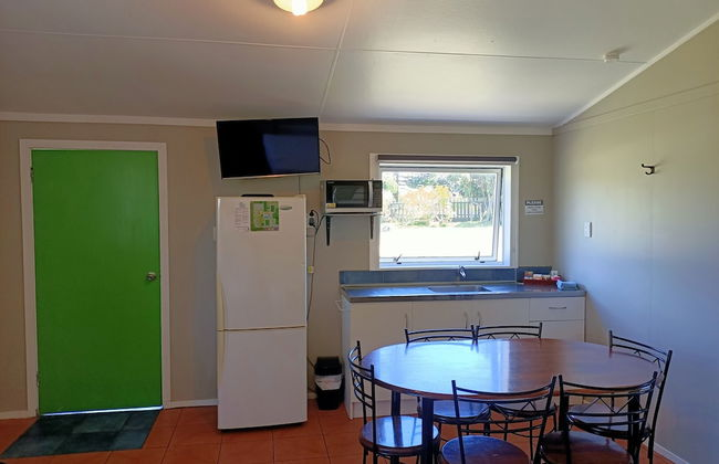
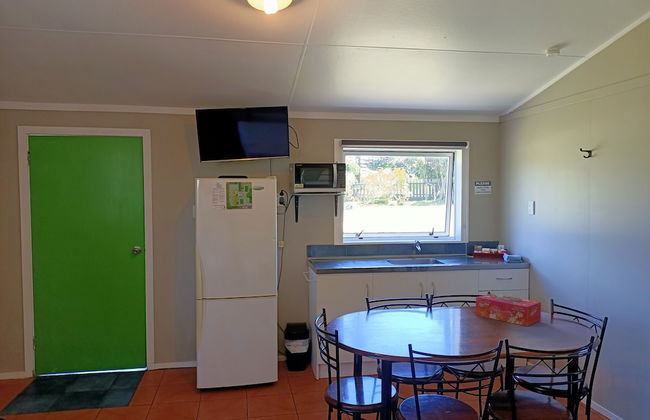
+ tissue box [475,293,542,327]
